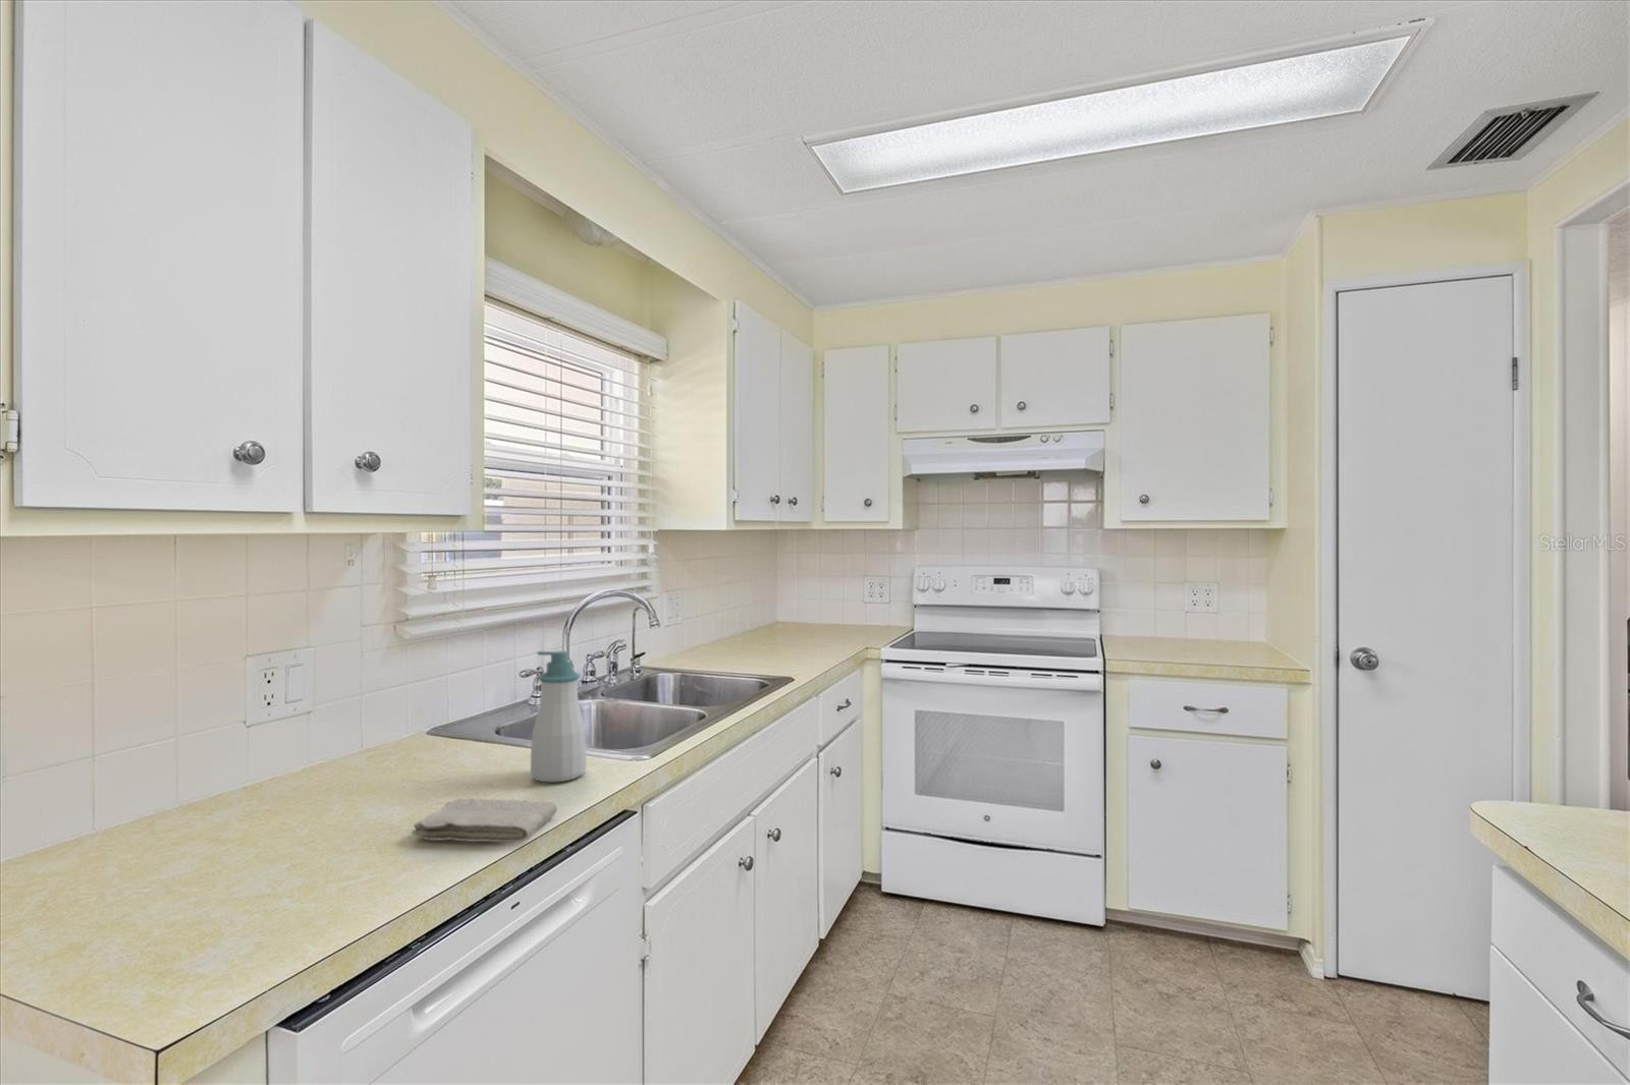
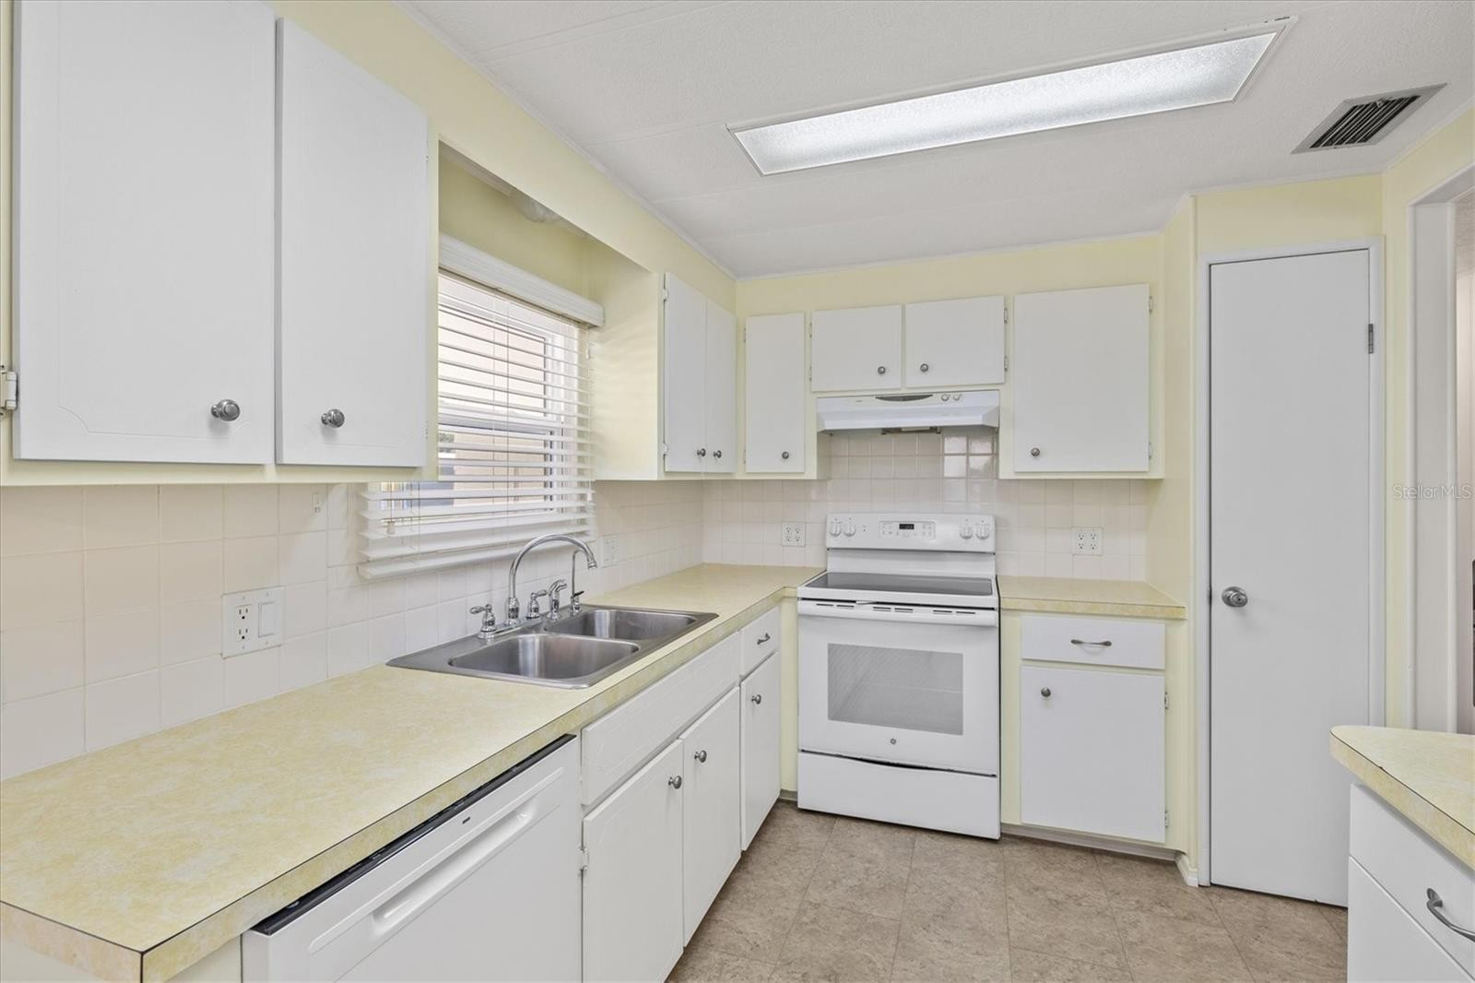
- soap bottle [530,649,587,782]
- washcloth [412,797,559,843]
